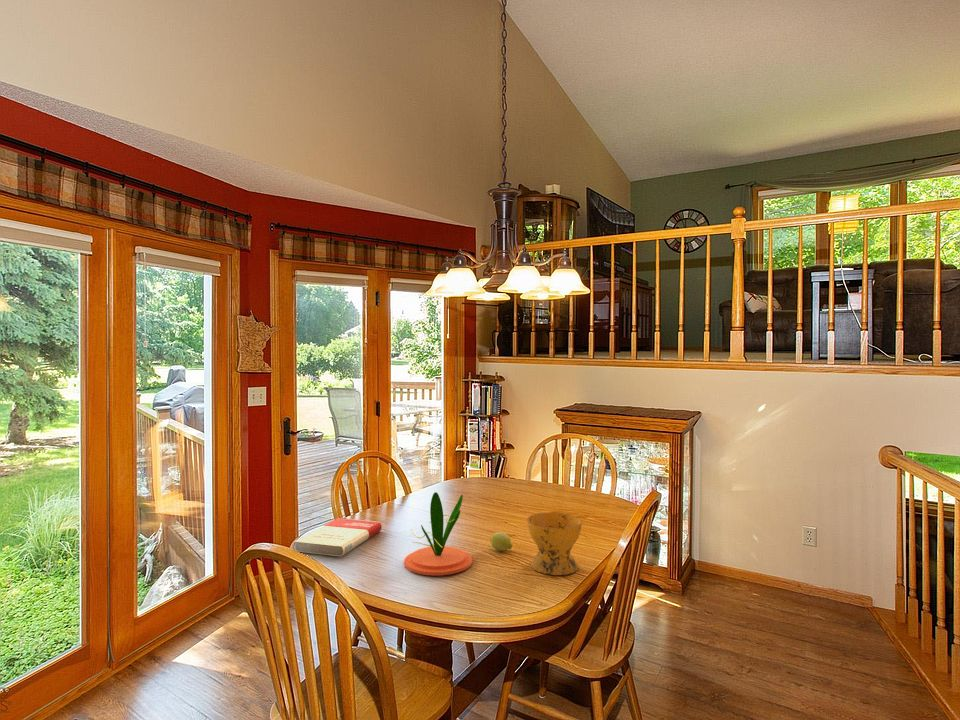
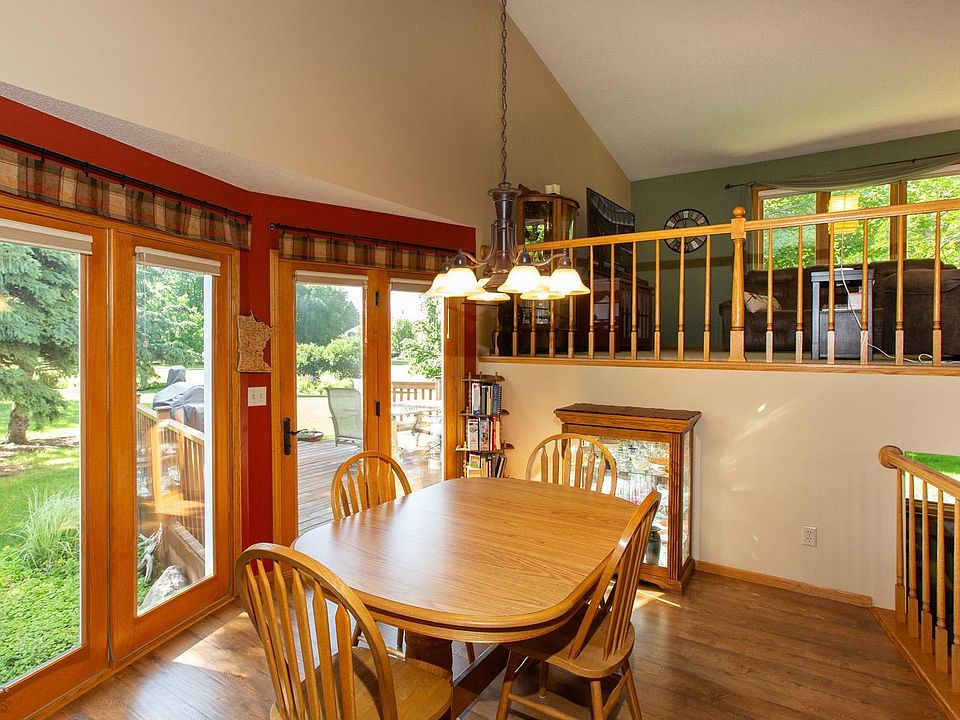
- bowl [526,512,583,576]
- plant [403,491,475,576]
- fruit [489,531,514,552]
- book [294,517,383,558]
